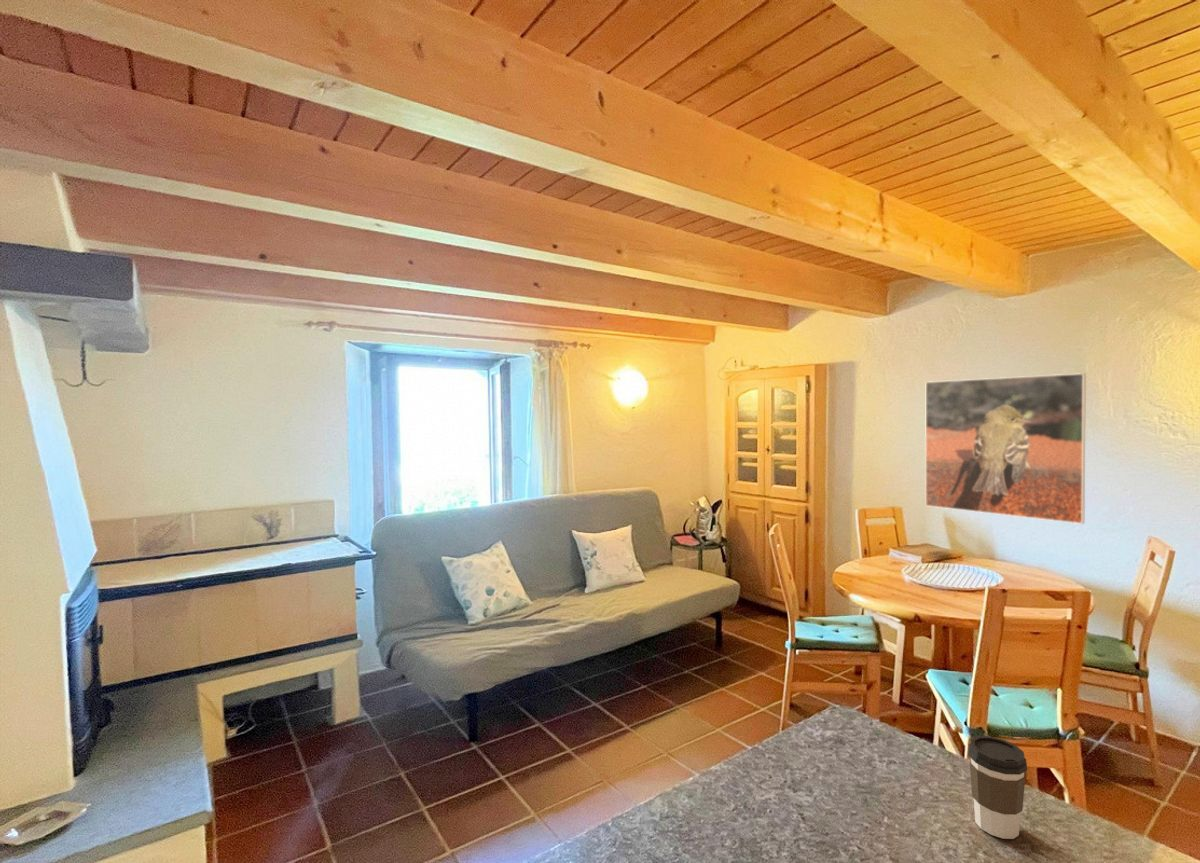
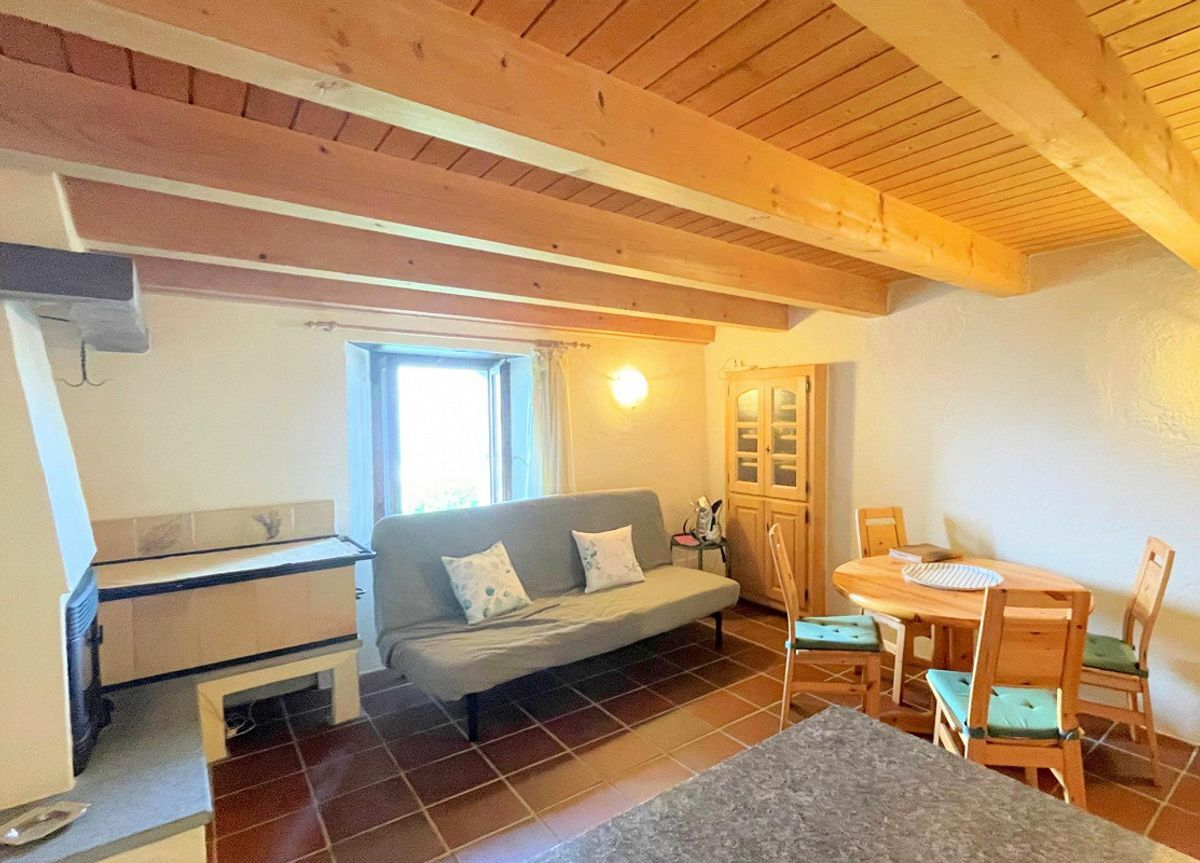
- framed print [924,372,1087,525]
- coffee cup [967,735,1028,840]
